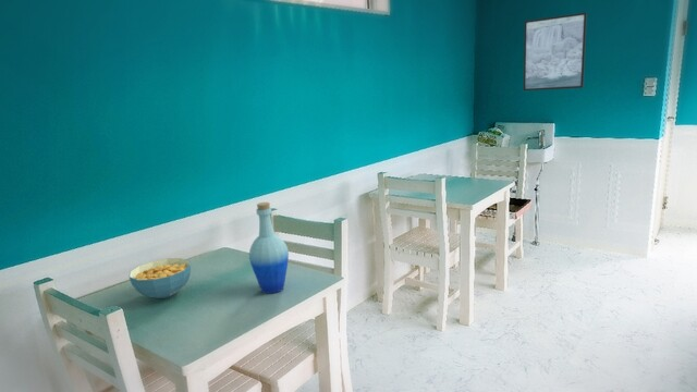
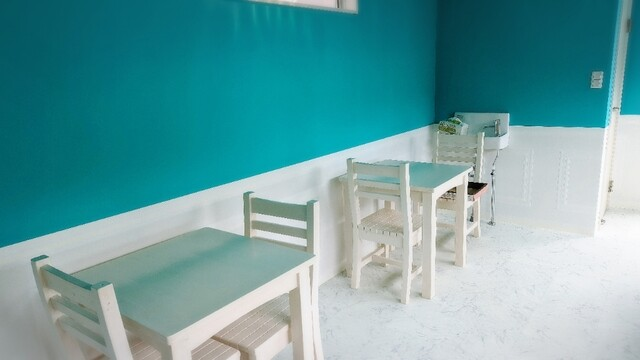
- cereal bowl [129,257,192,299]
- bottle [248,201,290,294]
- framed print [523,11,588,91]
